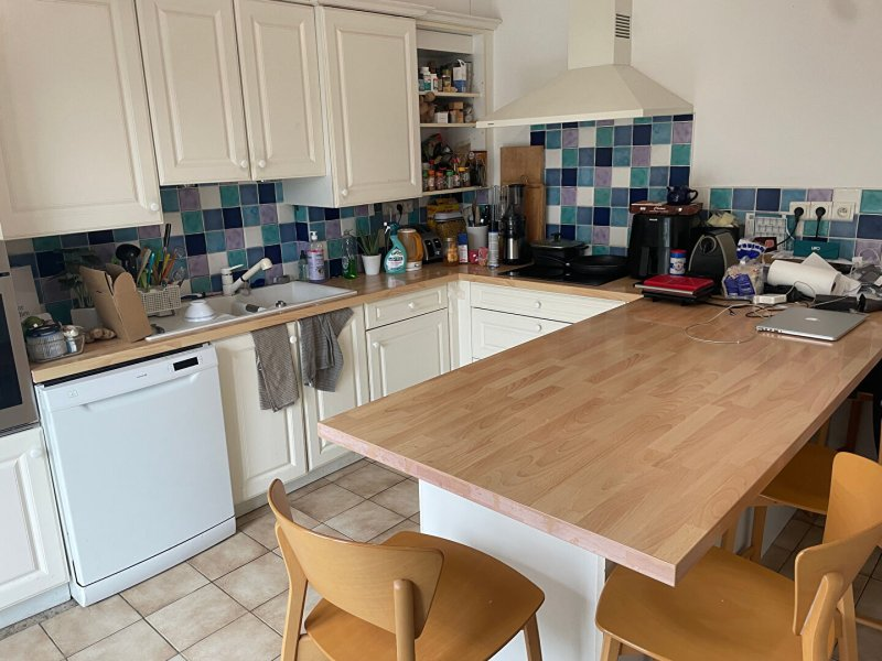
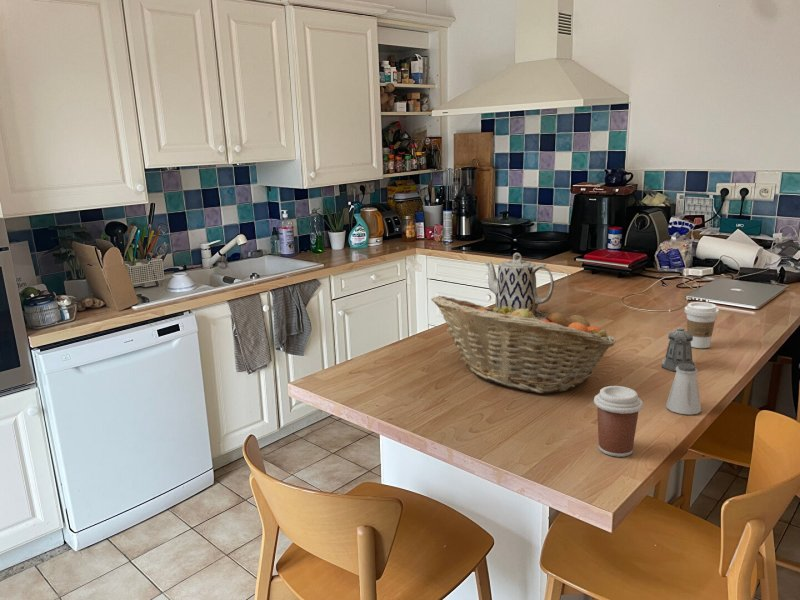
+ fruit basket [430,295,617,394]
+ pepper shaker [661,327,696,372]
+ coffee cup [593,385,644,458]
+ coffee cup [683,301,720,349]
+ teapot [484,252,555,320]
+ saltshaker [665,363,702,416]
